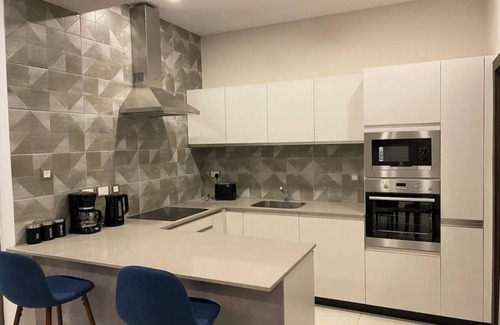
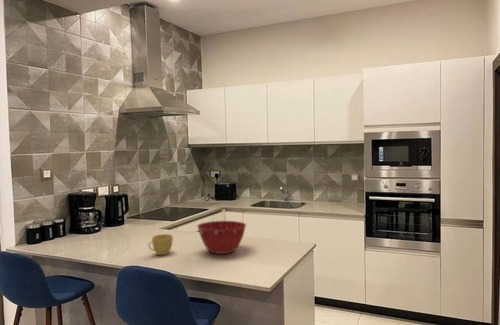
+ cup [147,233,174,256]
+ mixing bowl [196,220,247,255]
